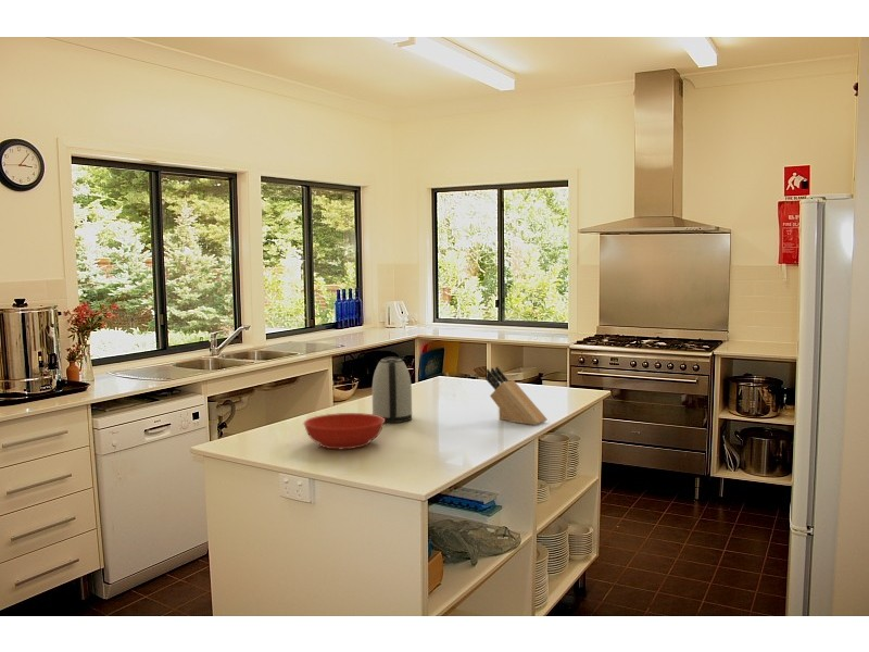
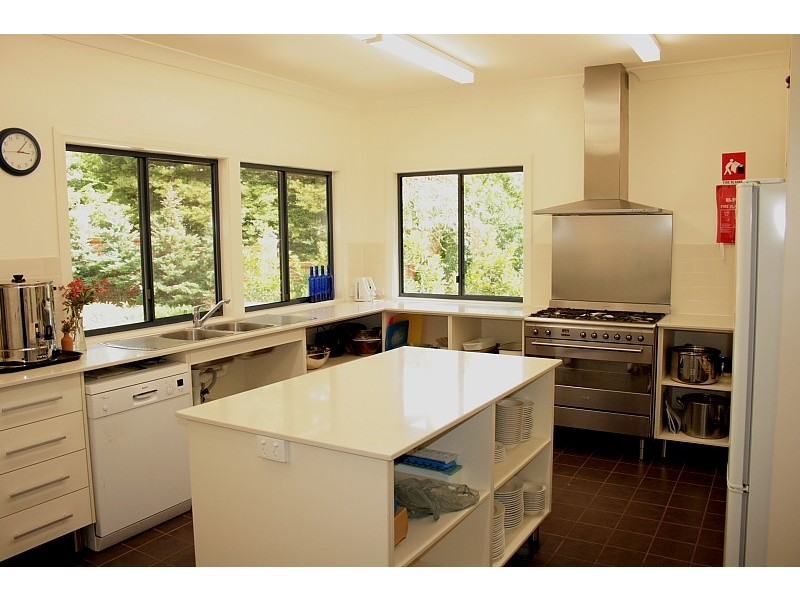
- knife block [484,365,549,426]
- bowl [302,412,385,450]
- kettle [371,355,413,424]
